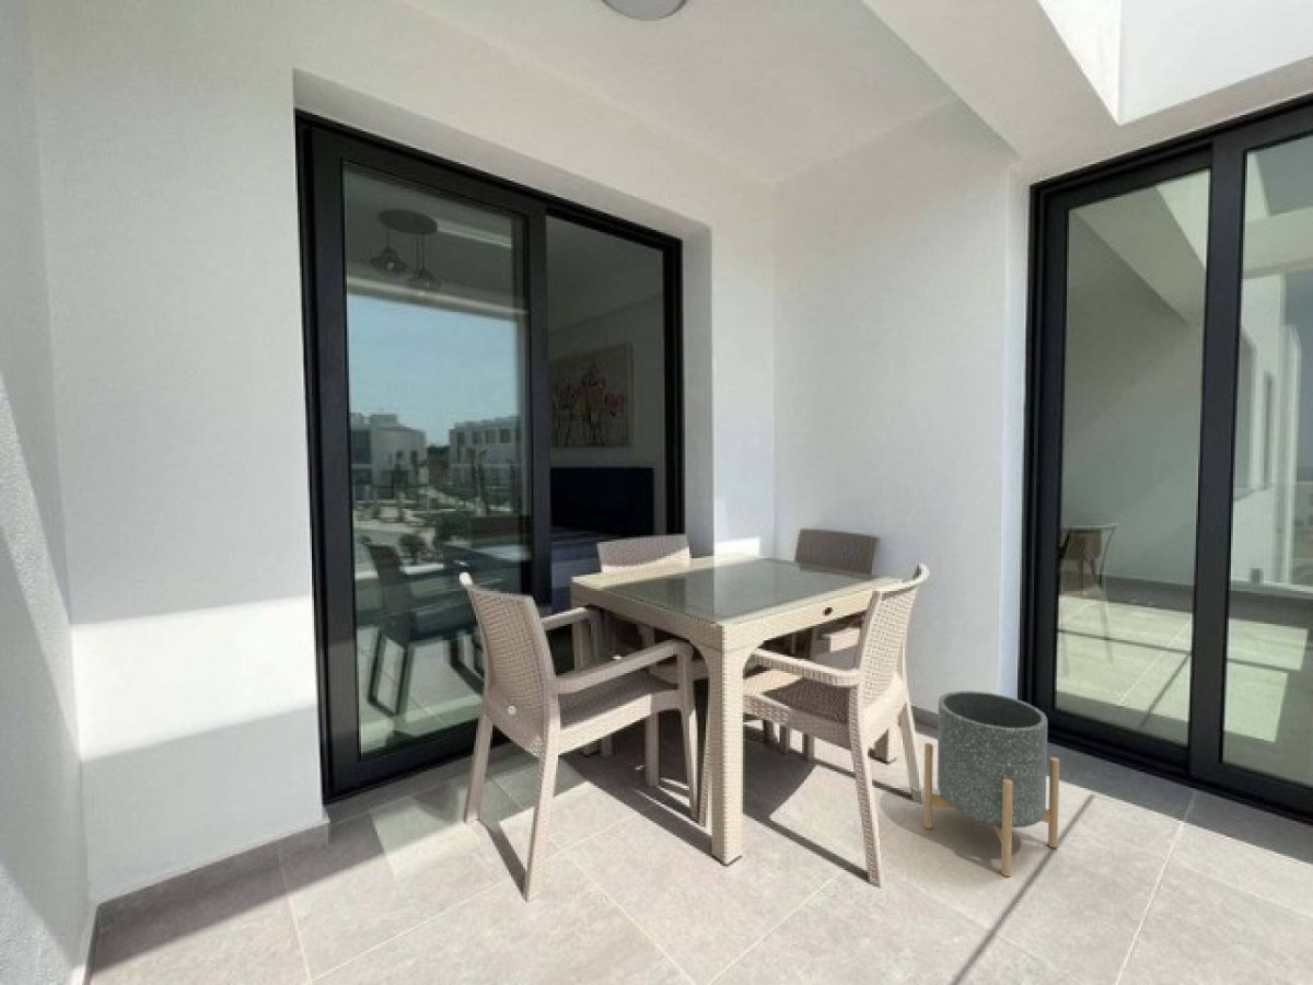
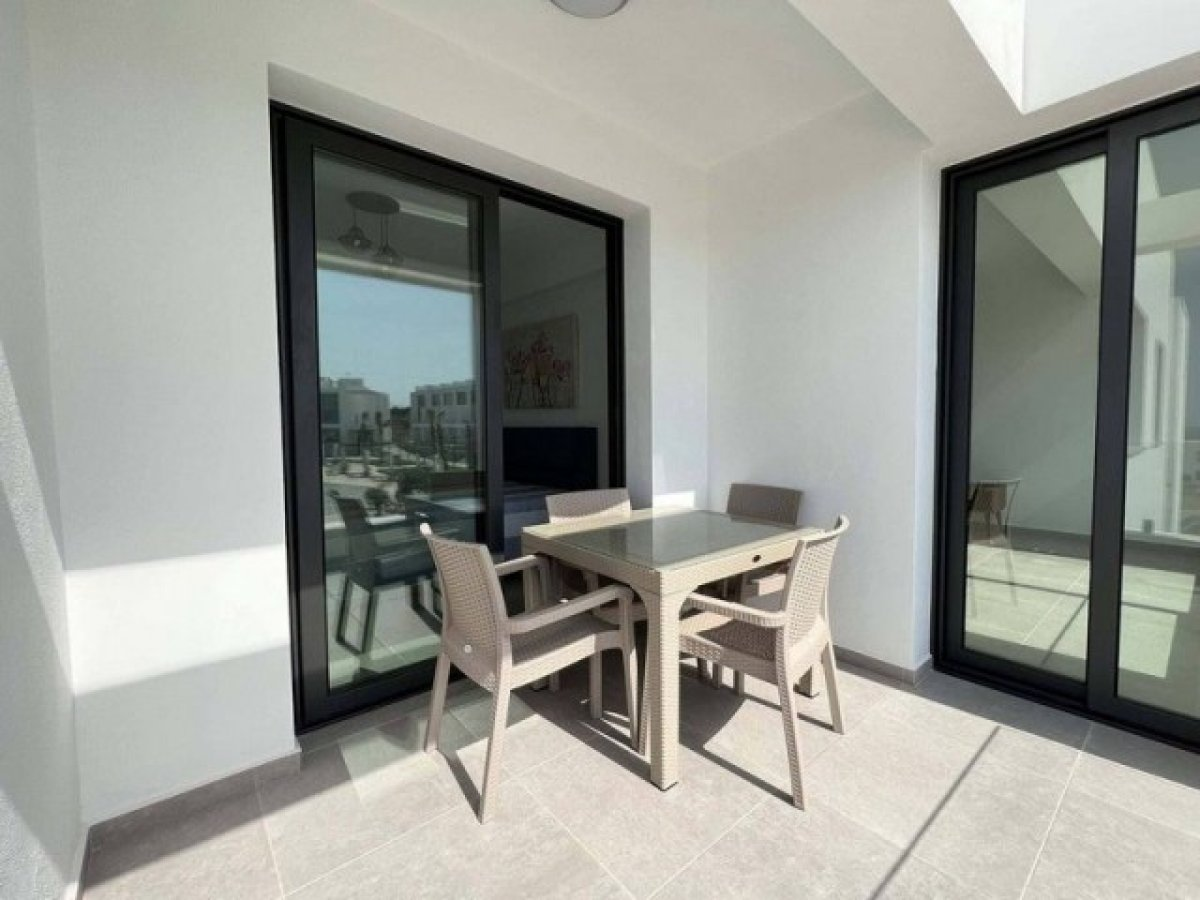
- planter [922,690,1060,878]
